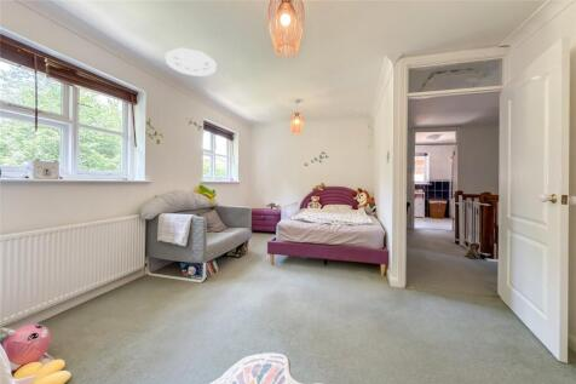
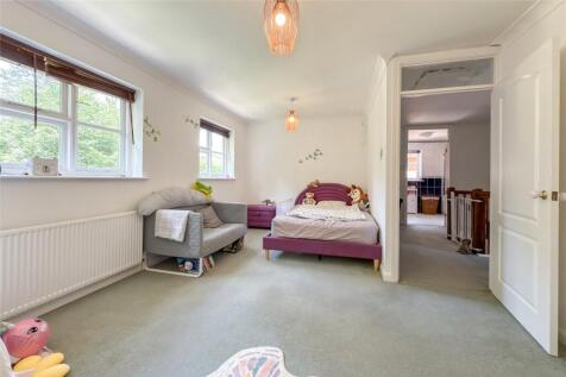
- ceiling light [165,47,218,78]
